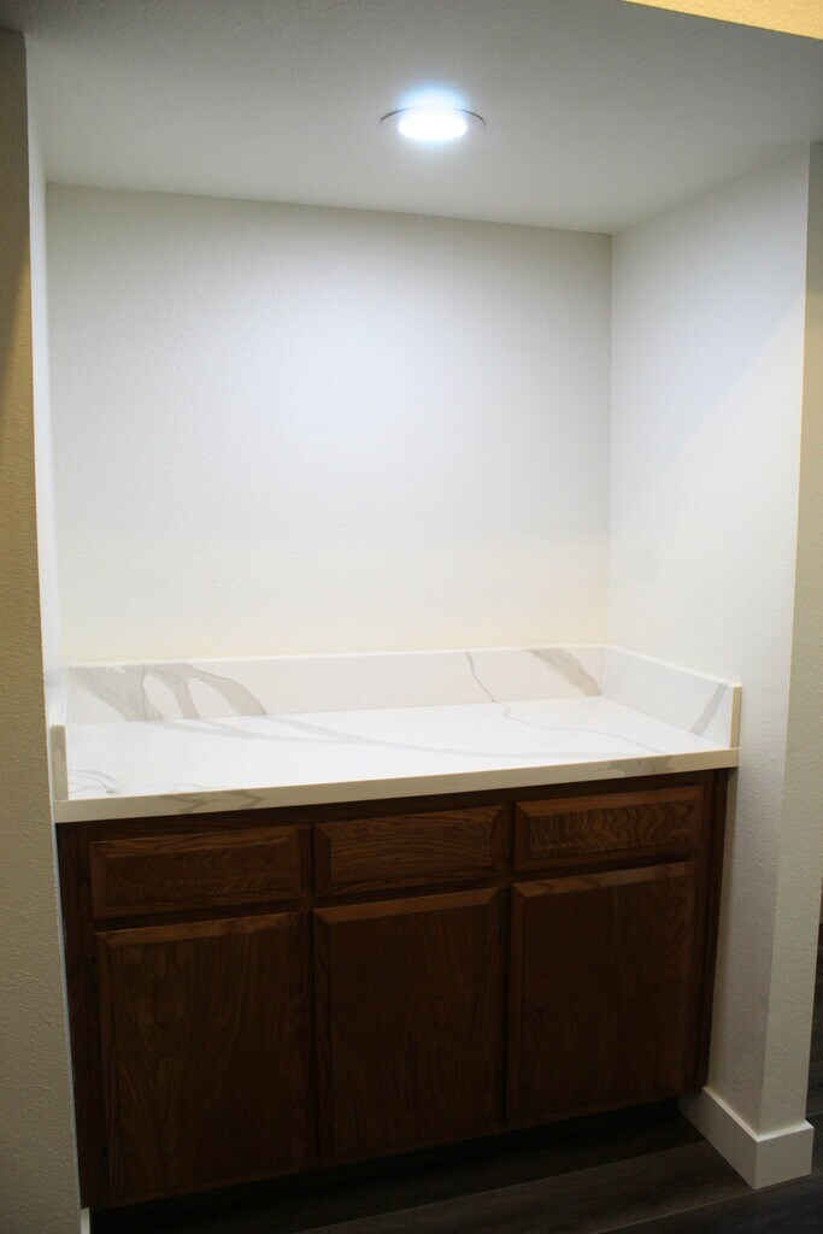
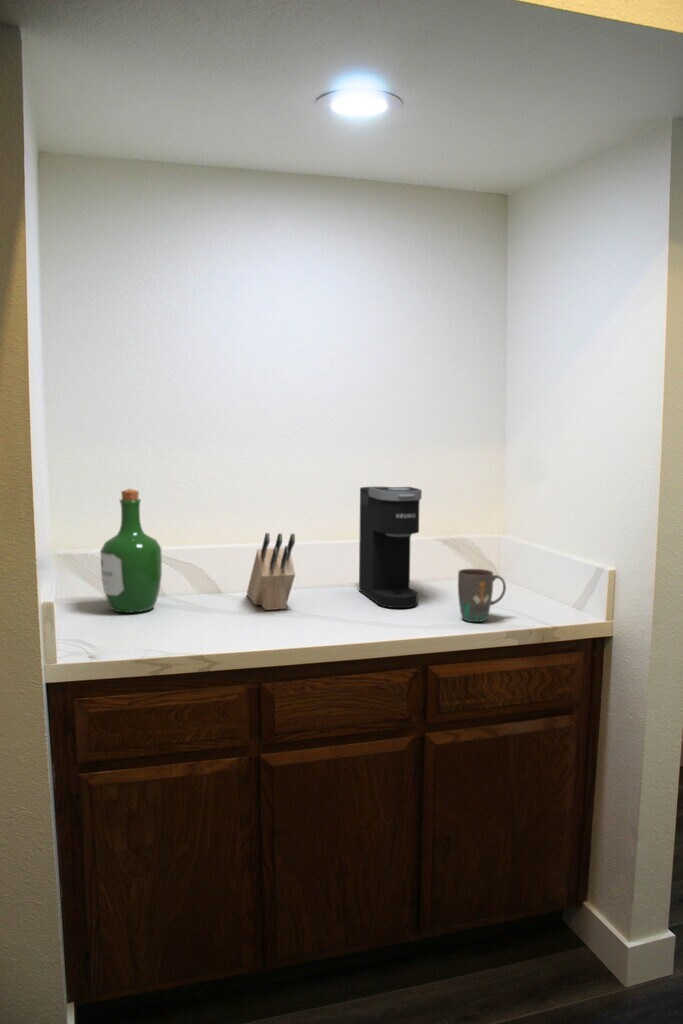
+ mug [457,568,507,623]
+ coffee maker [358,486,423,609]
+ knife block [246,532,296,611]
+ wine bottle [99,488,163,614]
